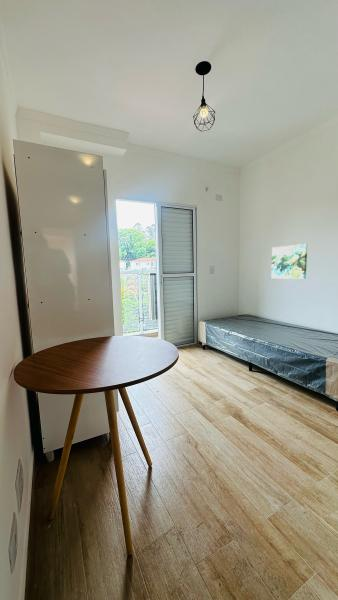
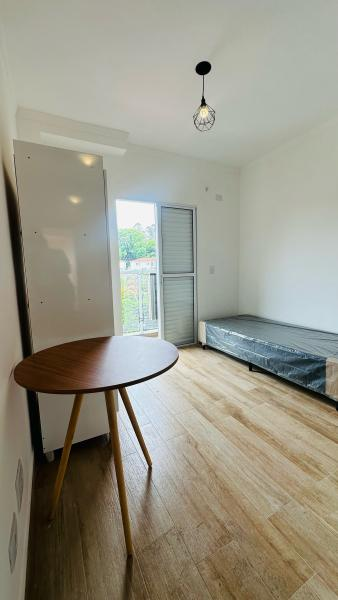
- wall art [270,243,308,280]
